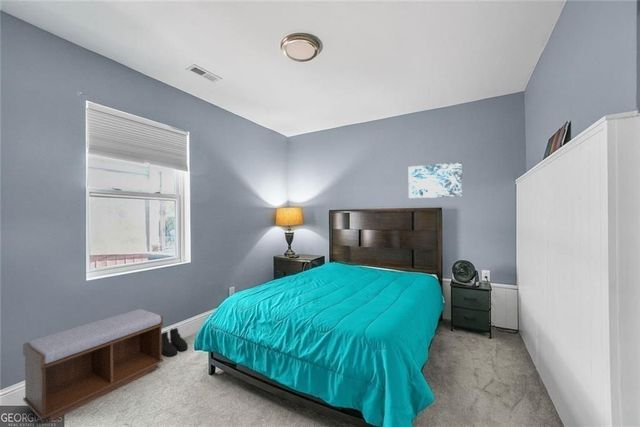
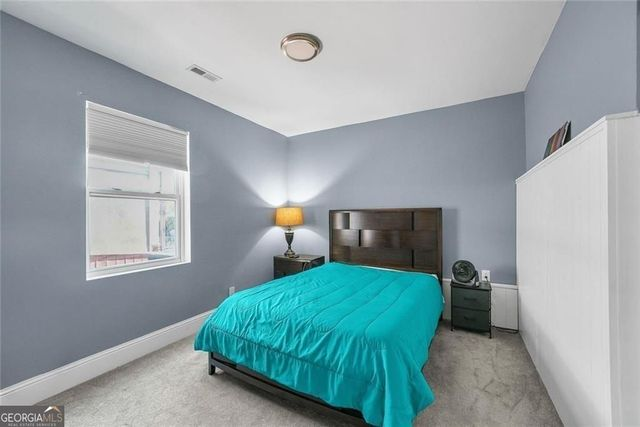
- wall art [408,161,463,199]
- boots [161,327,189,358]
- bench [22,308,164,422]
